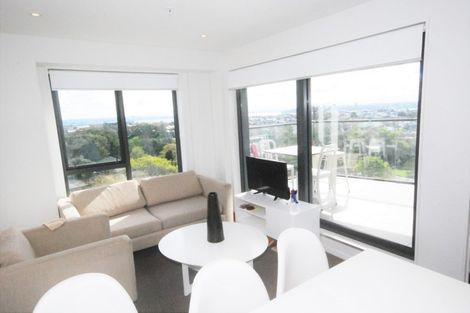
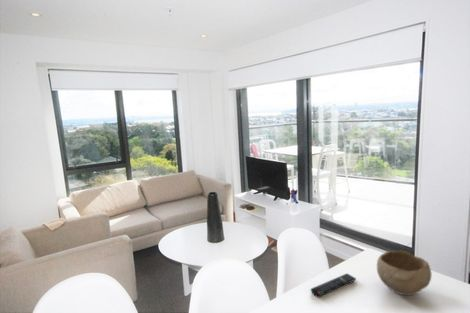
+ remote control [310,273,357,297]
+ bowl [376,250,433,296]
